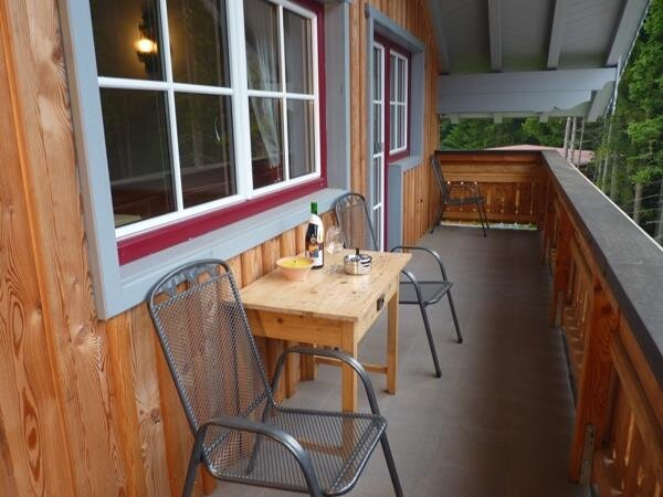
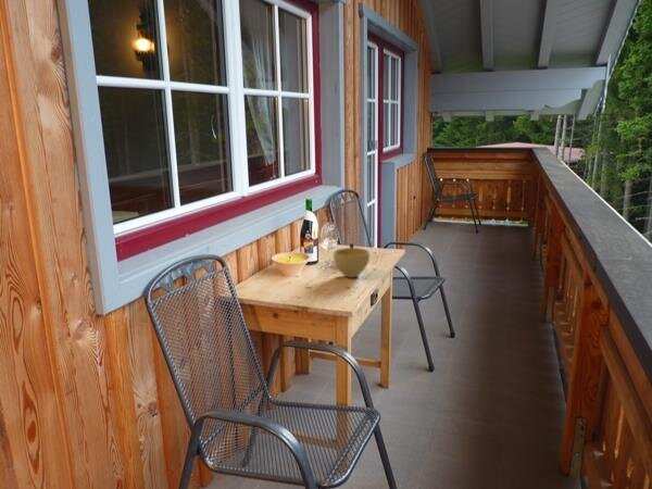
+ cup [333,247,371,278]
